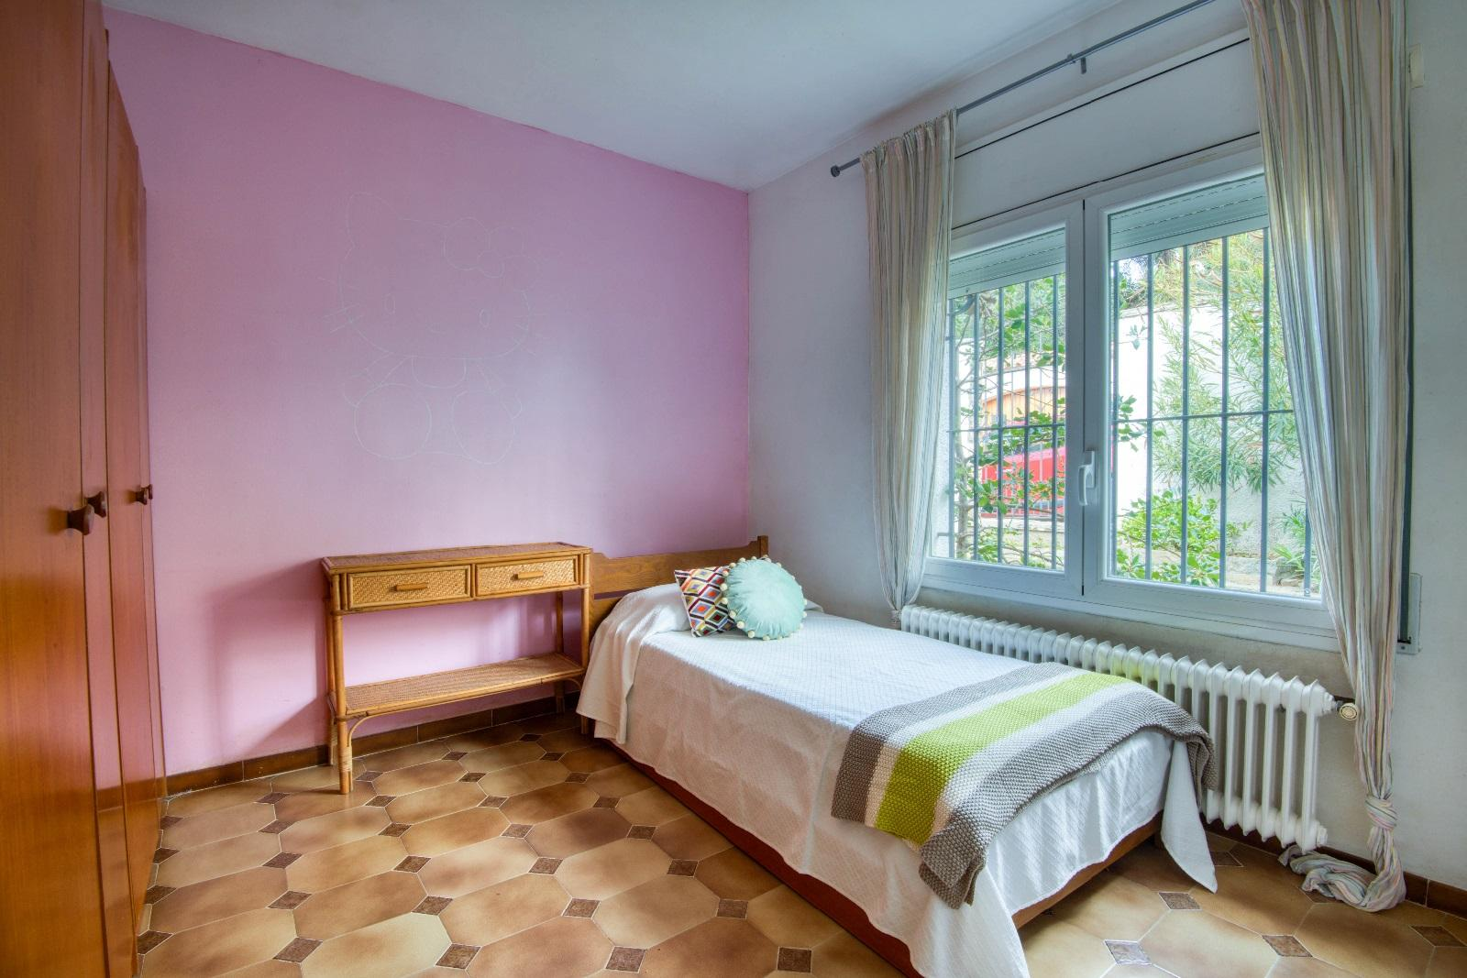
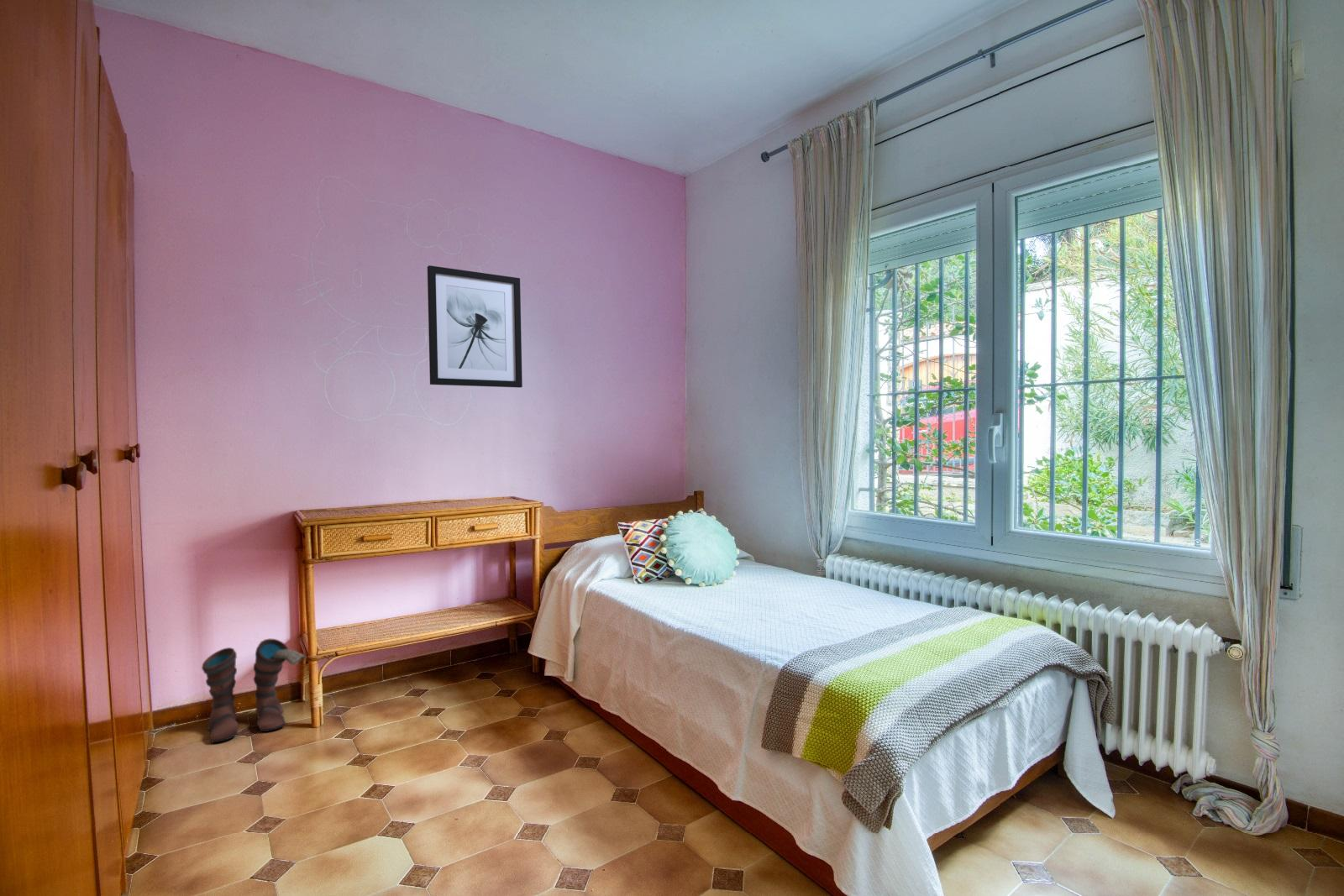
+ boots [201,638,307,744]
+ wall art [427,265,523,389]
